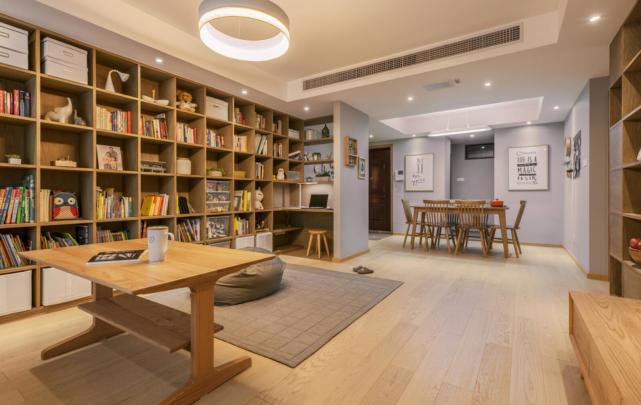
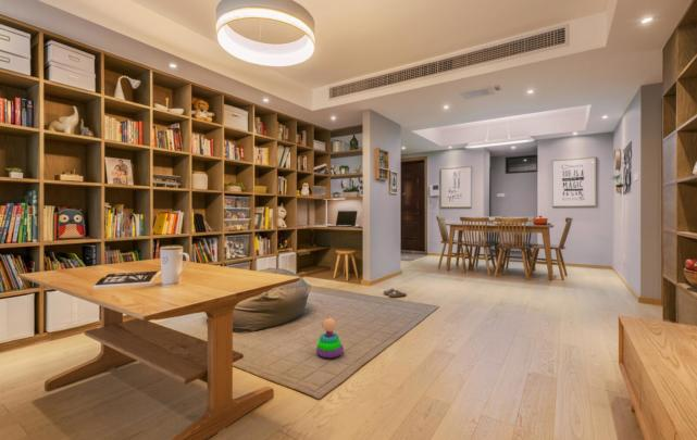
+ stacking toy [315,316,345,359]
